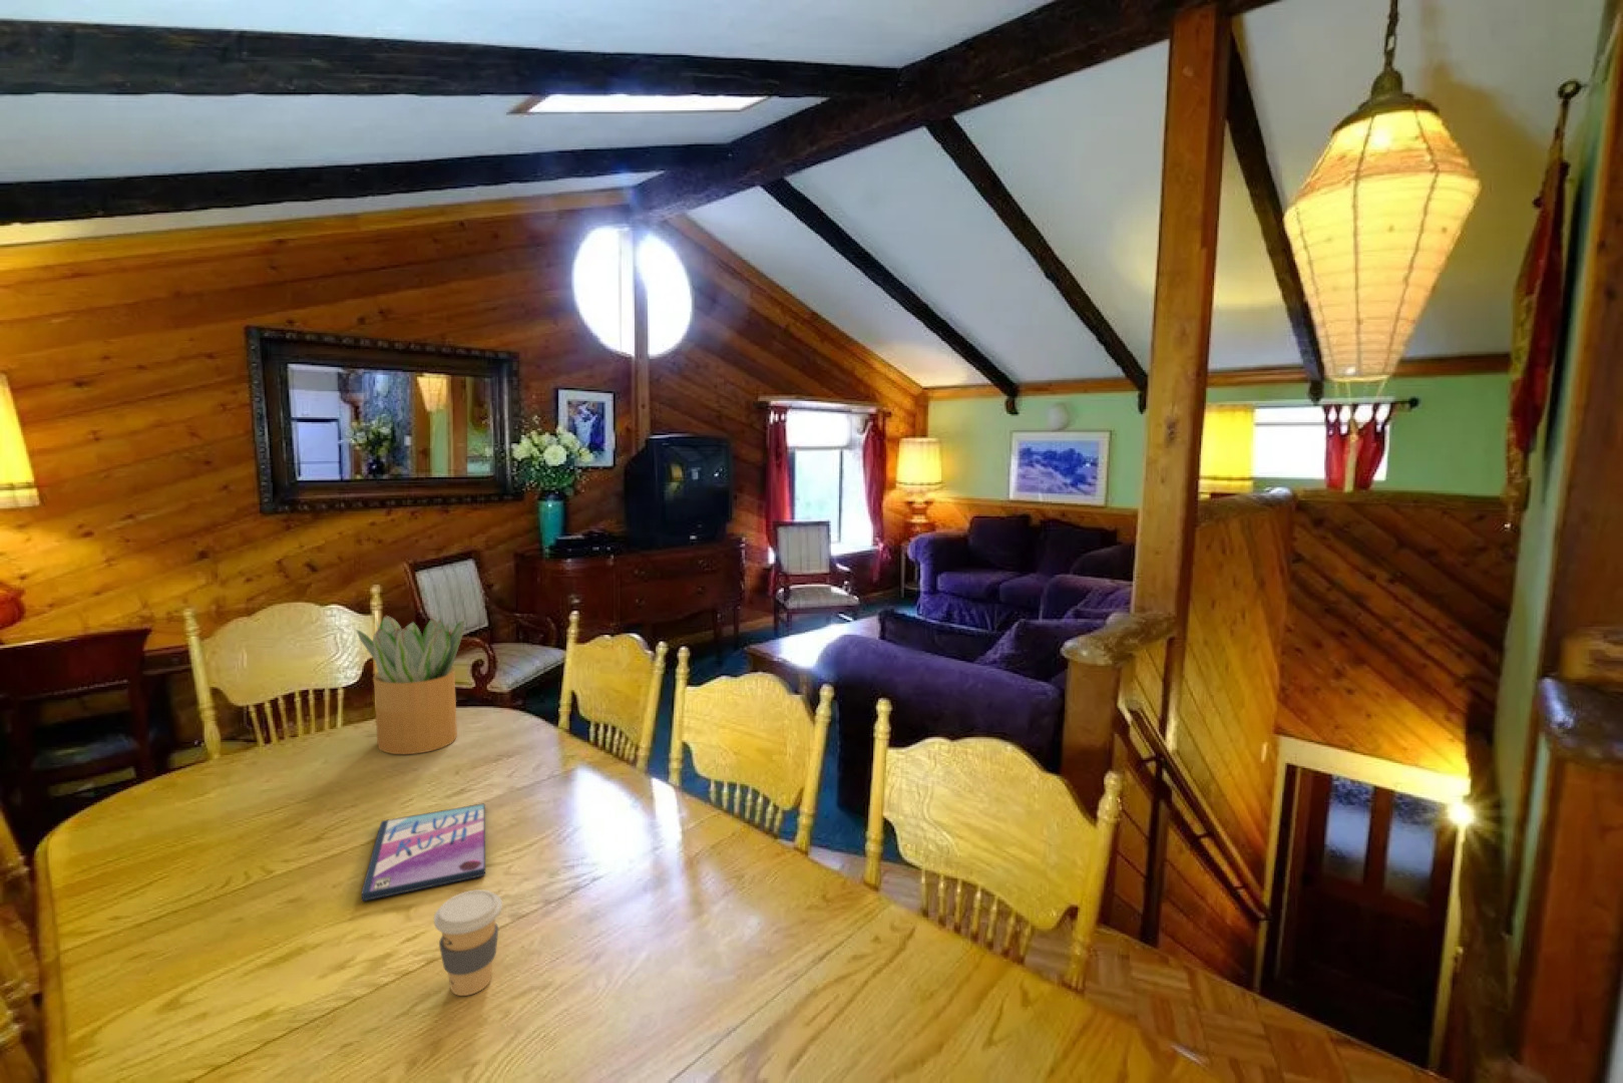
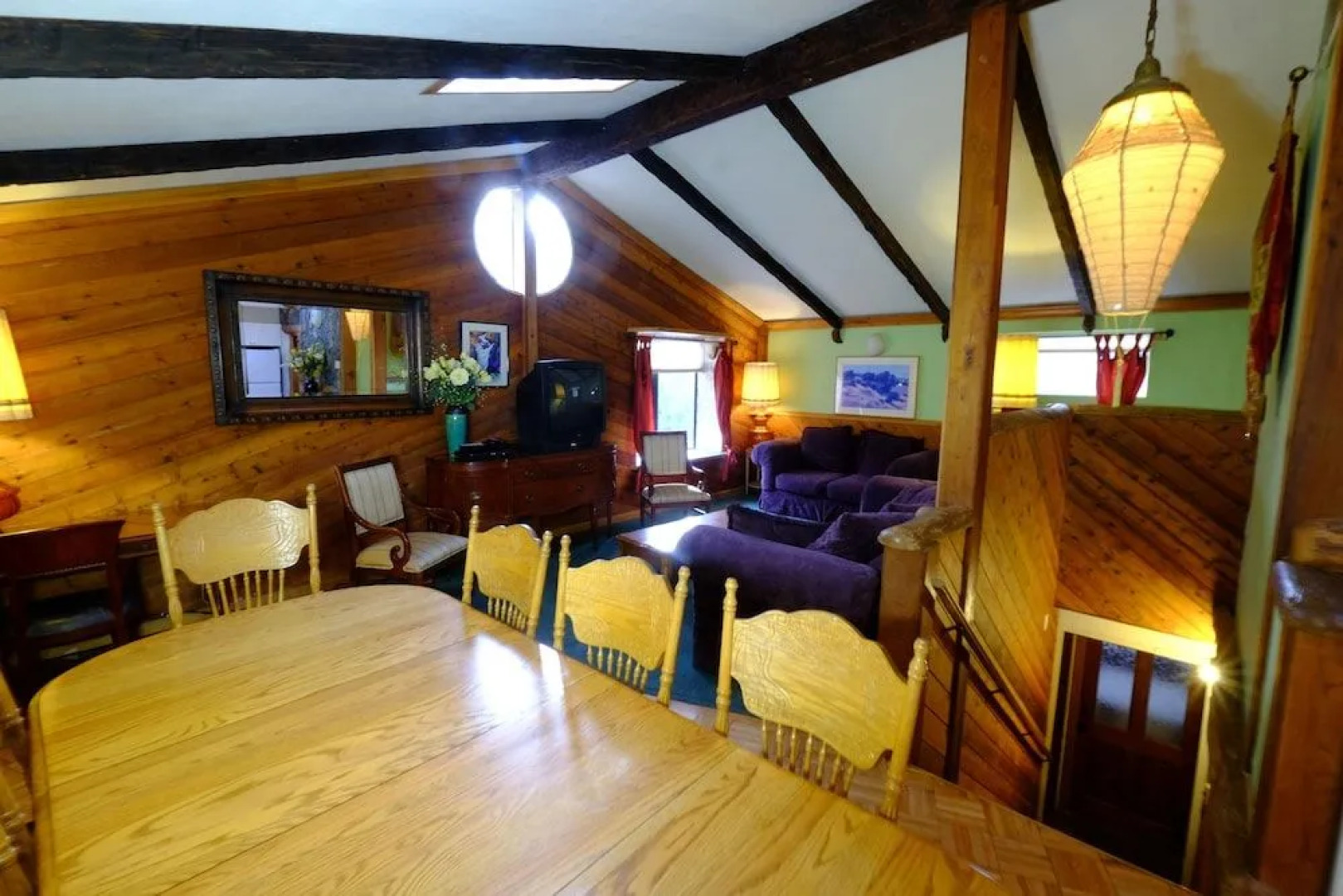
- potted plant [355,615,465,755]
- coffee cup [433,888,503,997]
- video game case [361,804,486,903]
